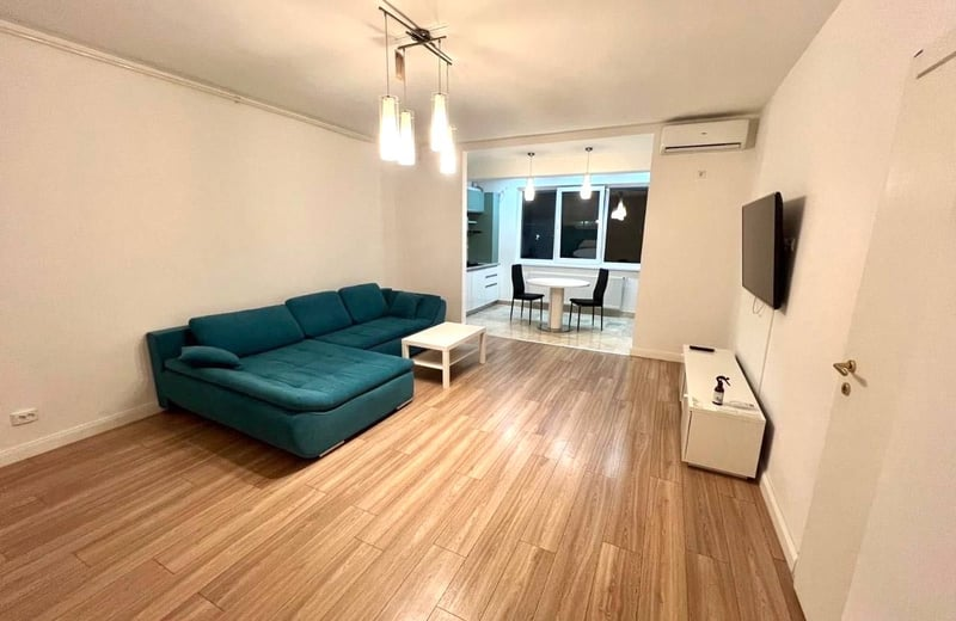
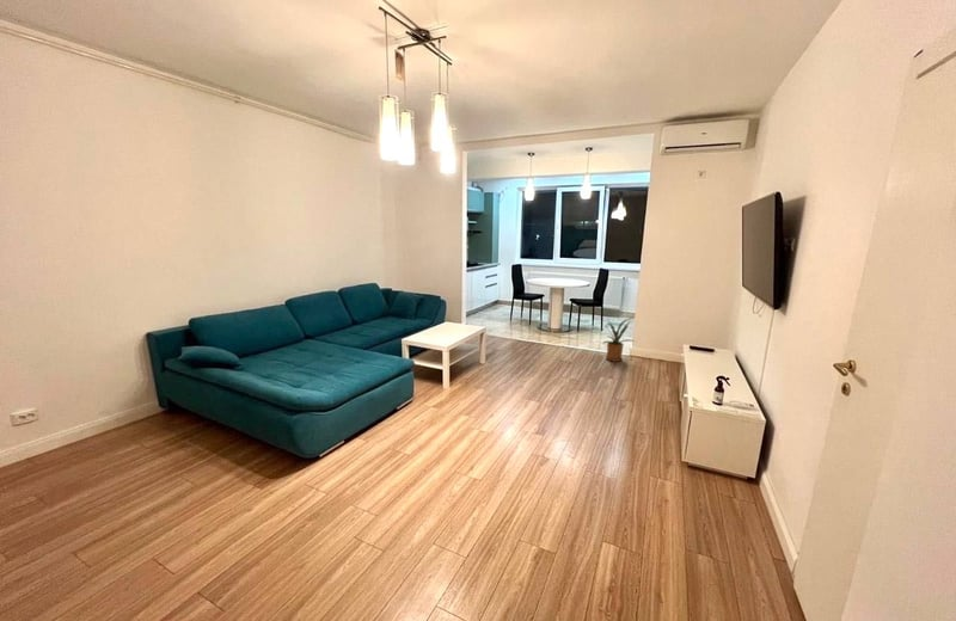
+ house plant [596,318,636,363]
